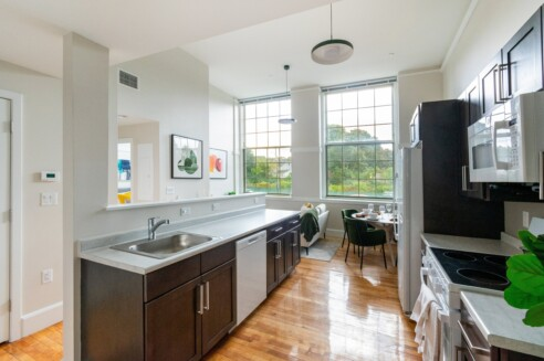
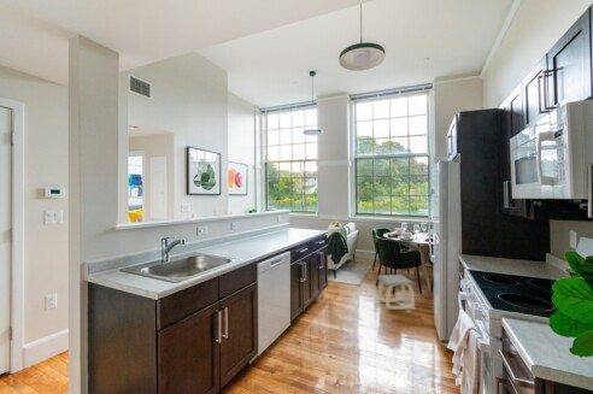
+ stool [376,274,417,311]
